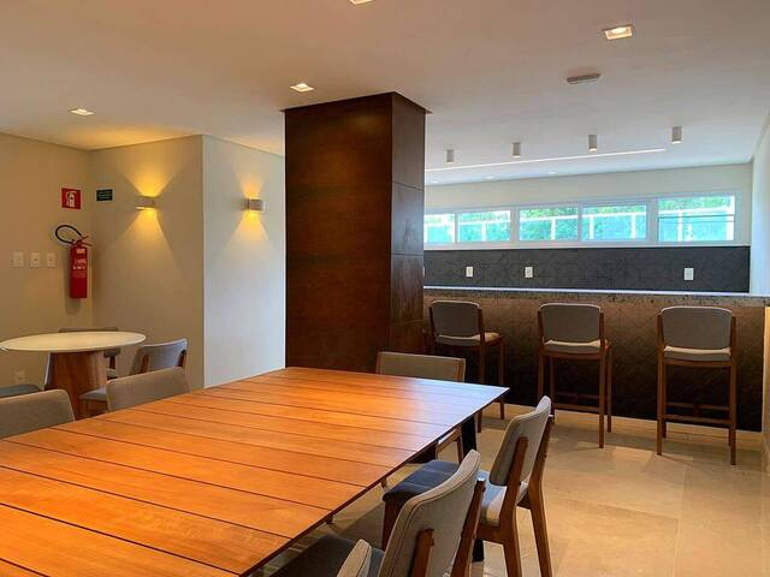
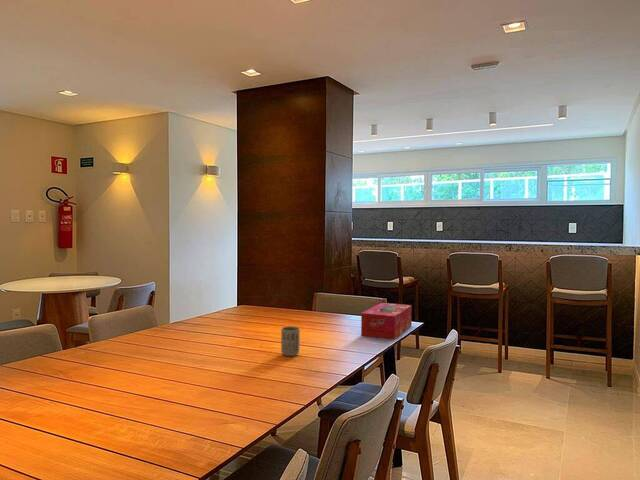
+ tissue box [360,302,413,340]
+ cup [280,325,301,357]
